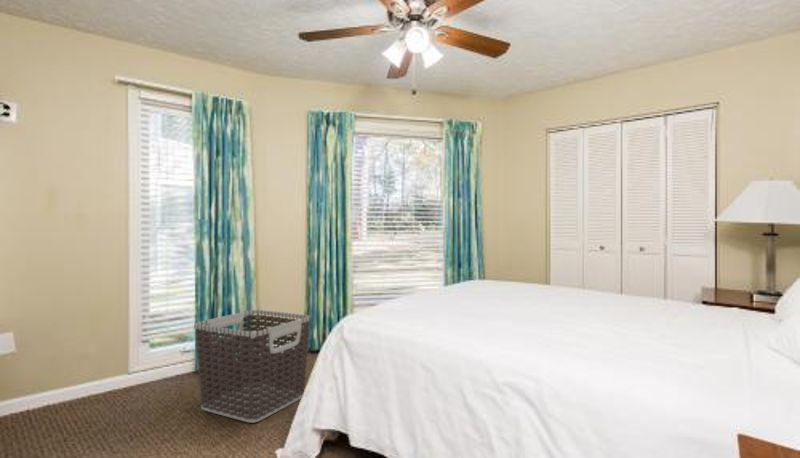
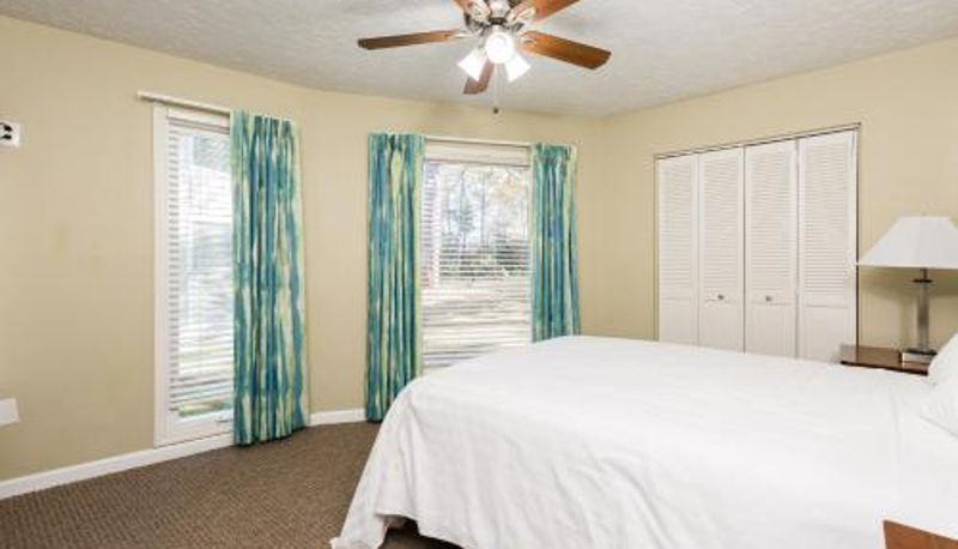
- clothes hamper [193,309,311,424]
